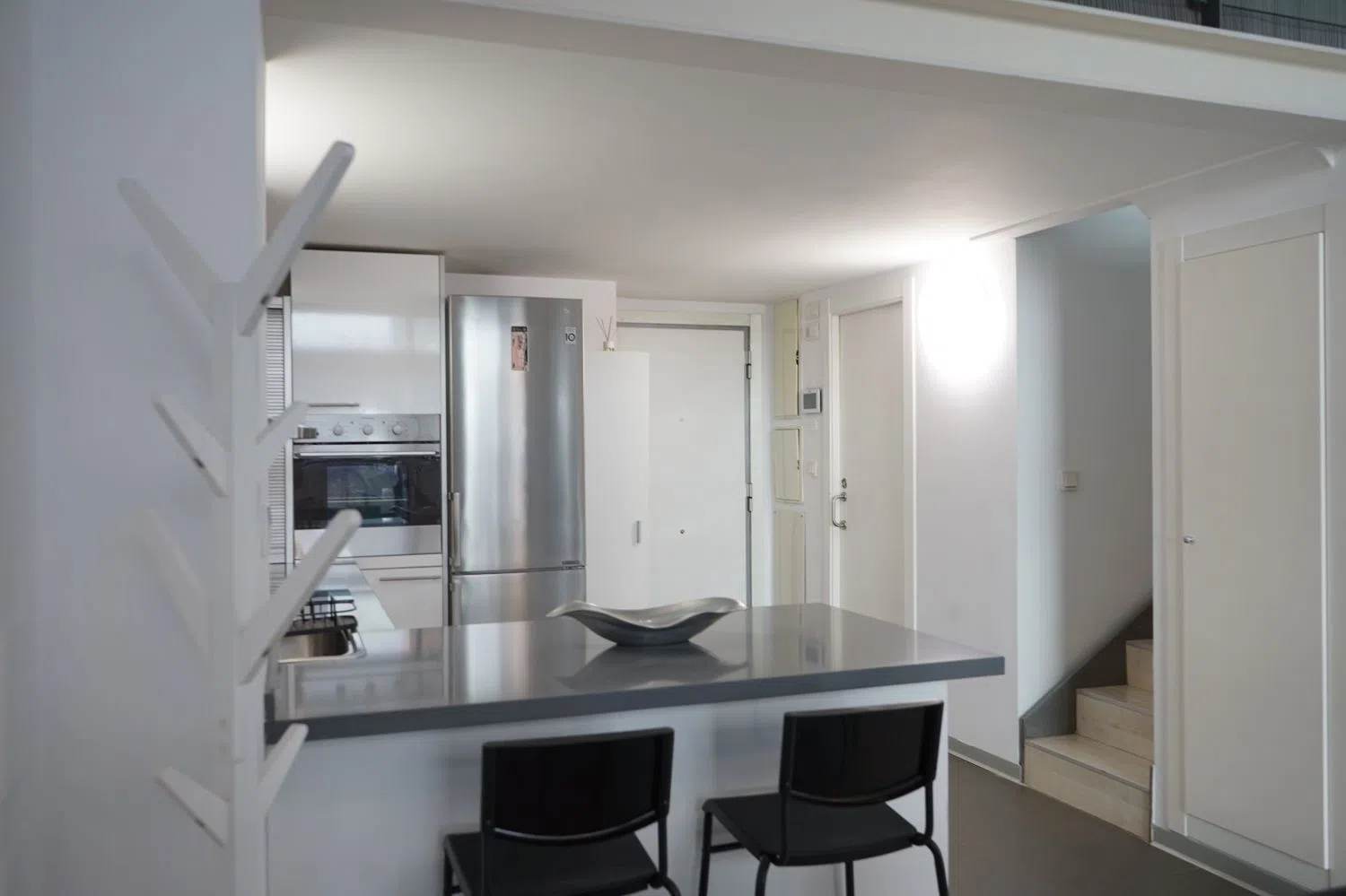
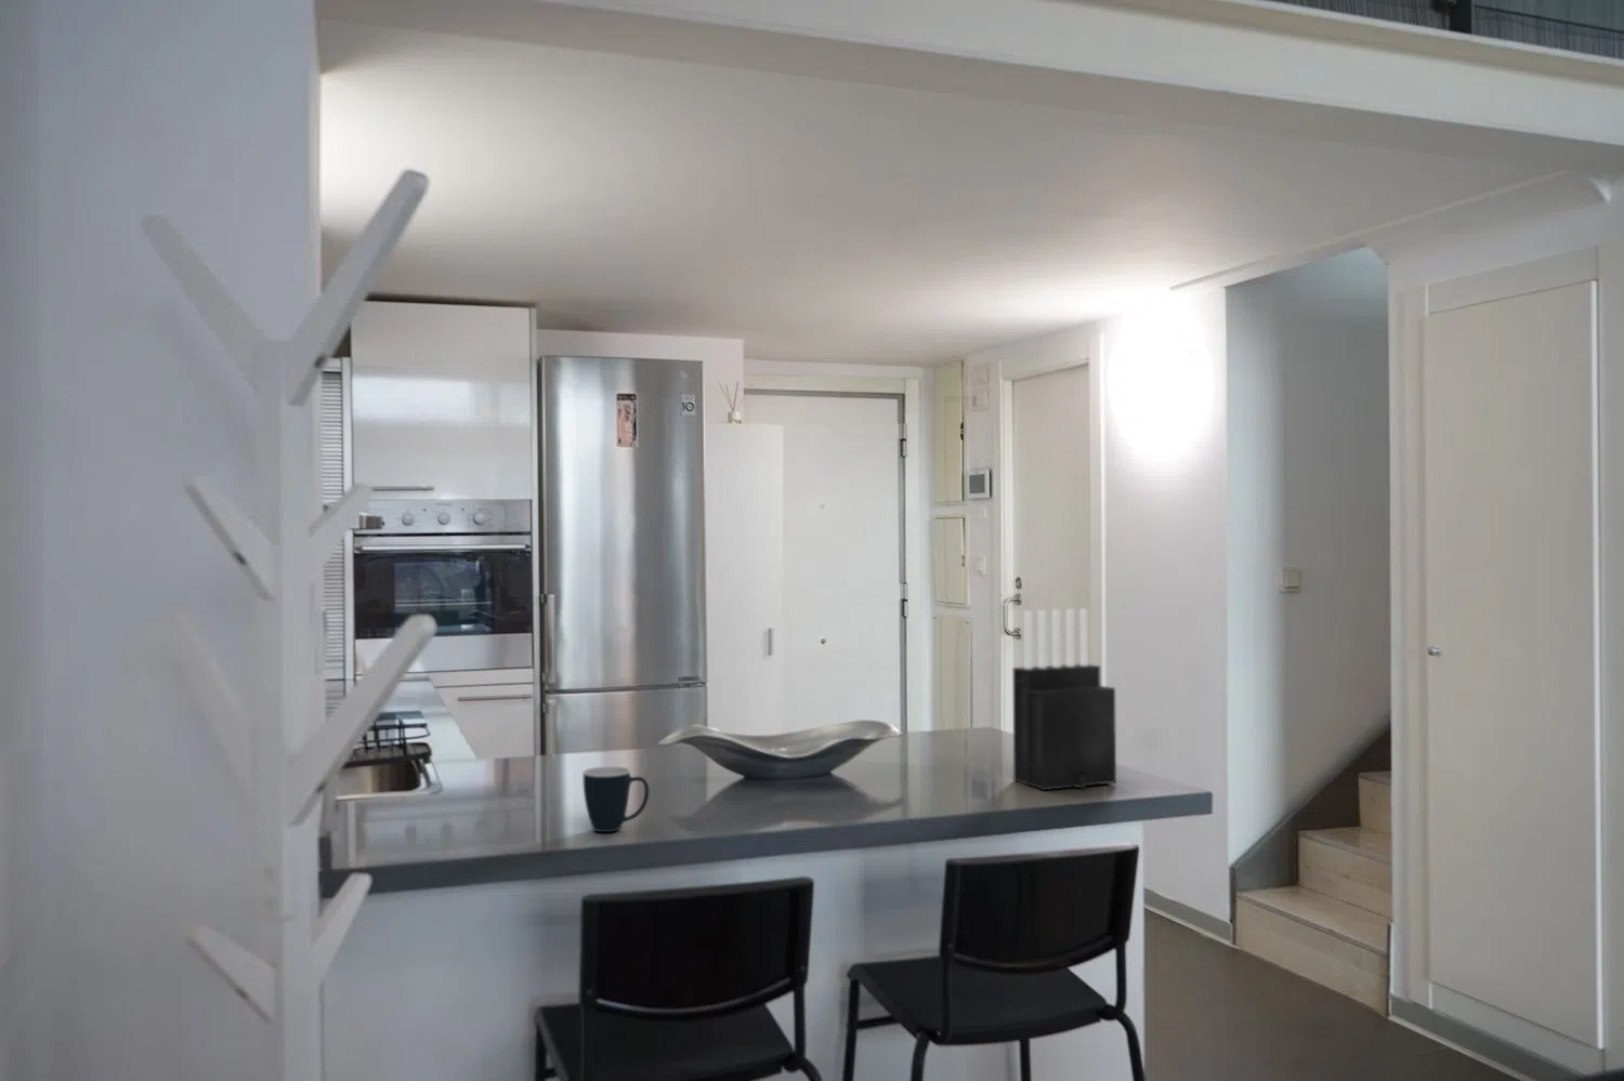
+ mug [583,765,650,834]
+ knife block [1012,608,1117,791]
